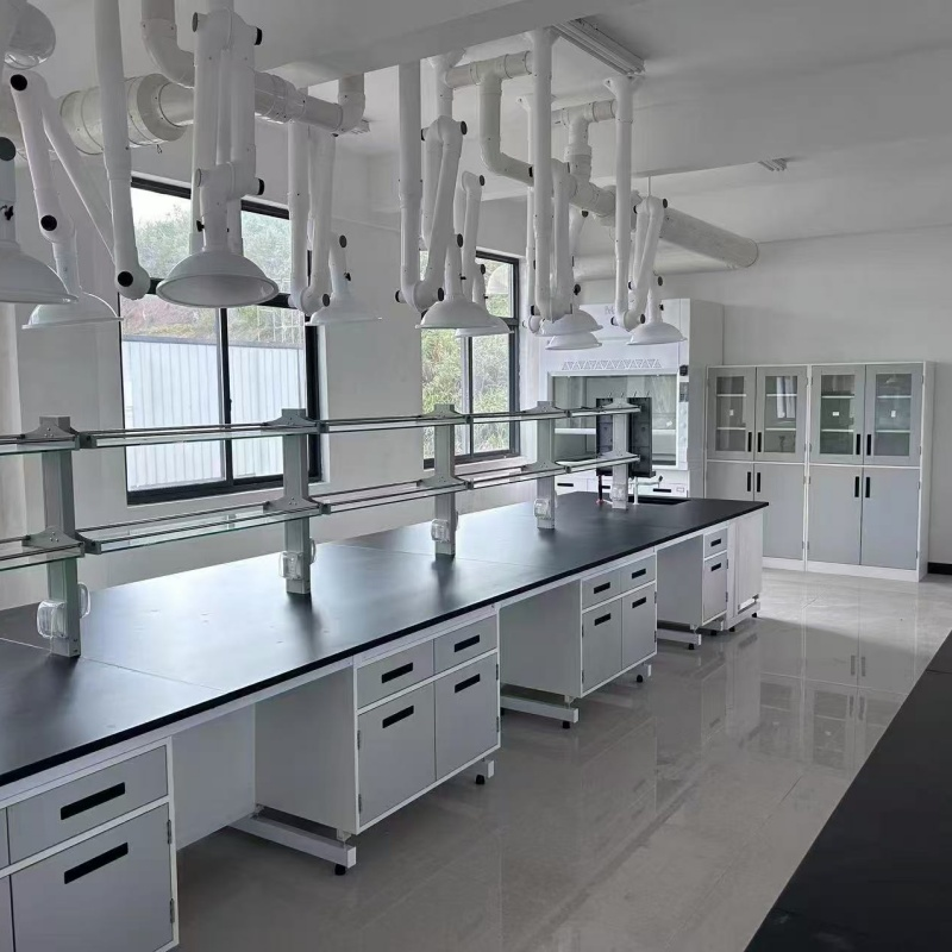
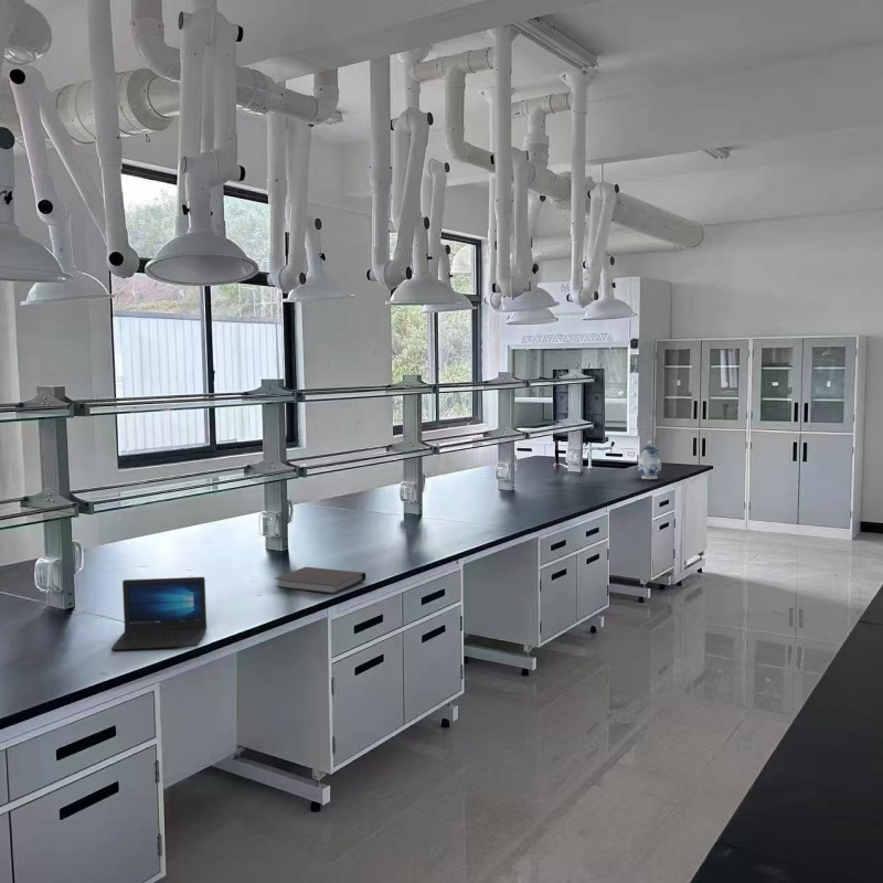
+ teapot [637,439,662,480]
+ notebook [274,566,366,595]
+ laptop [110,576,208,651]
